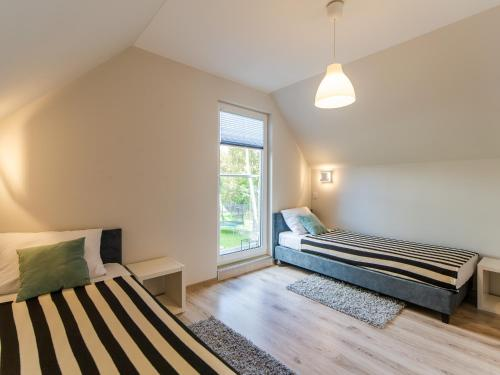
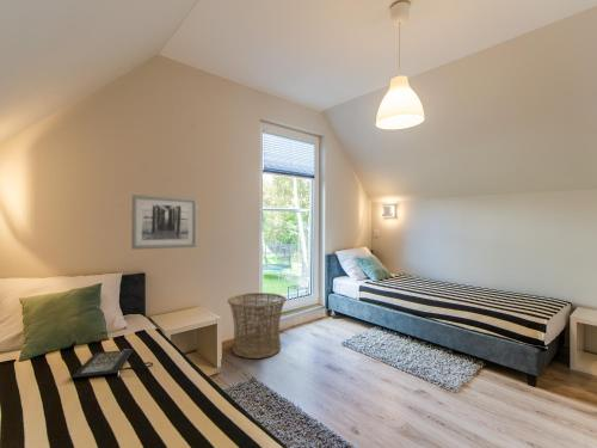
+ basket [227,291,288,360]
+ wall art [130,194,198,251]
+ clutch bag [70,348,154,379]
